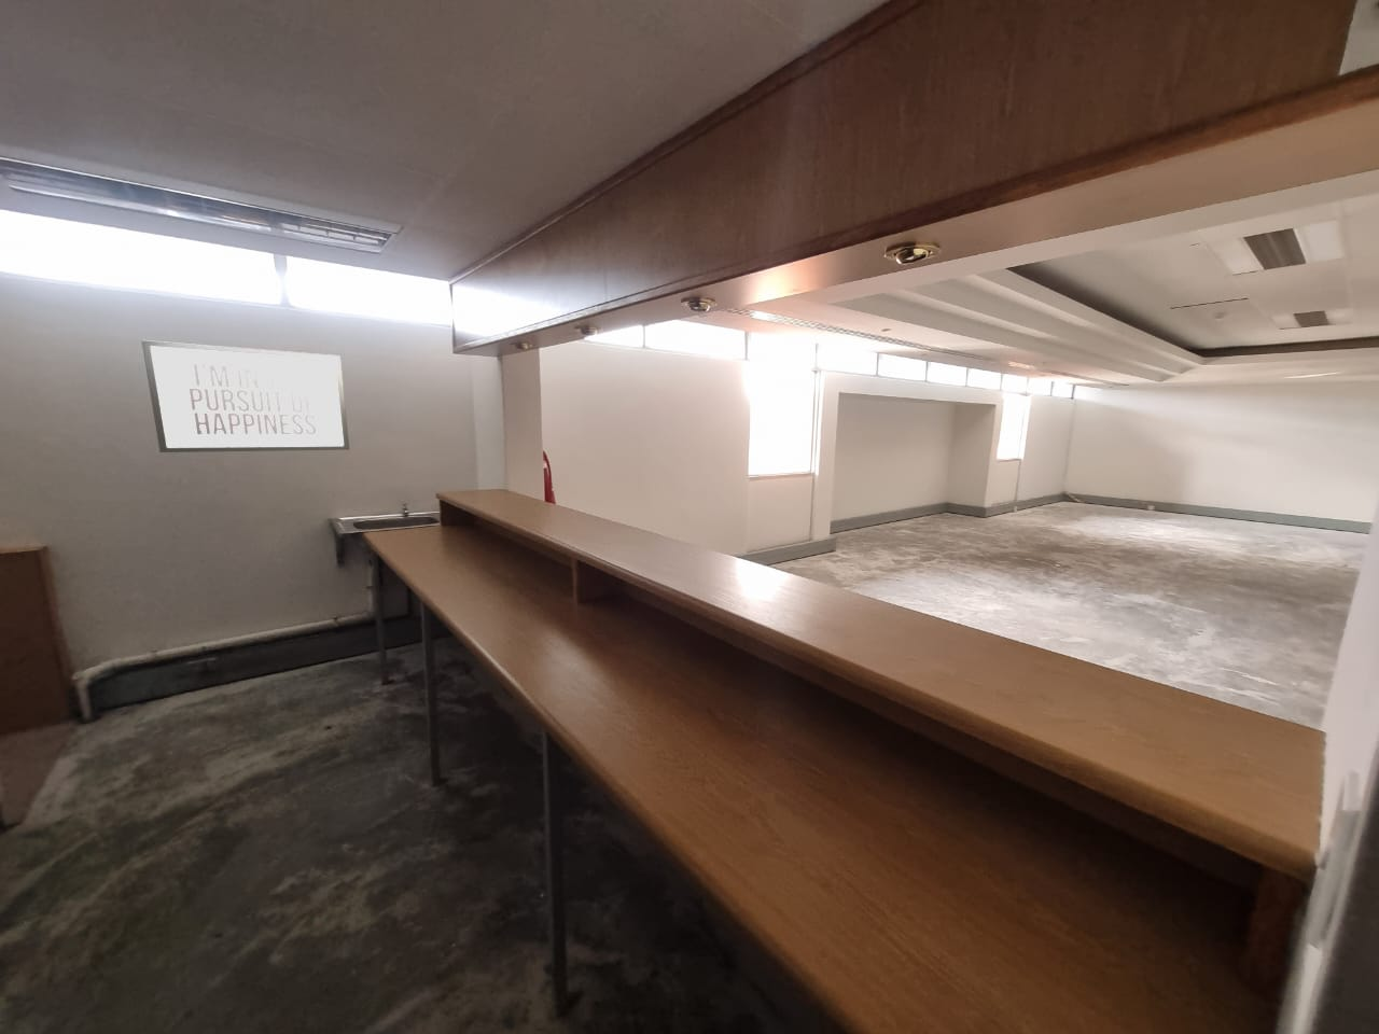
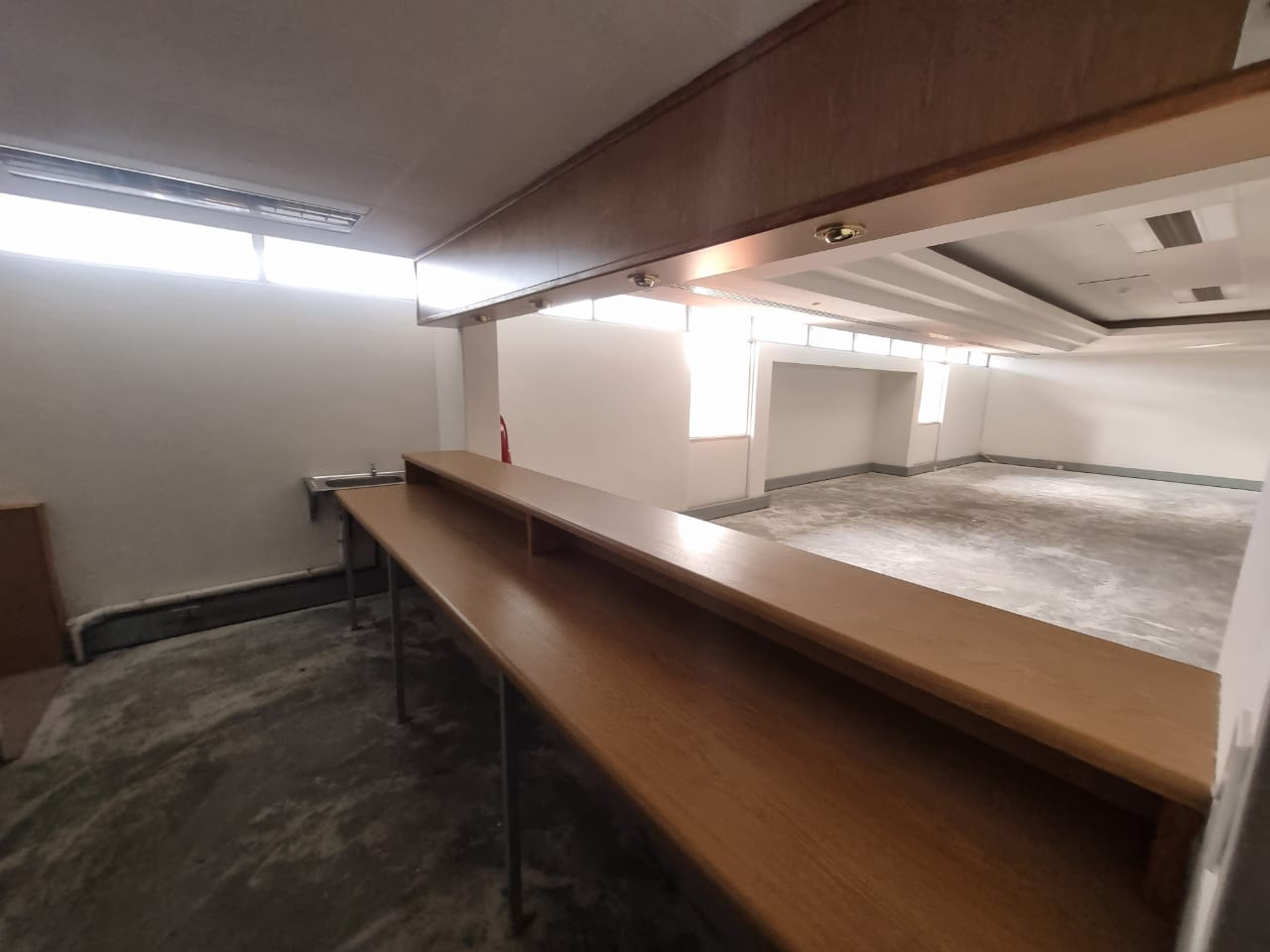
- mirror [141,339,350,453]
